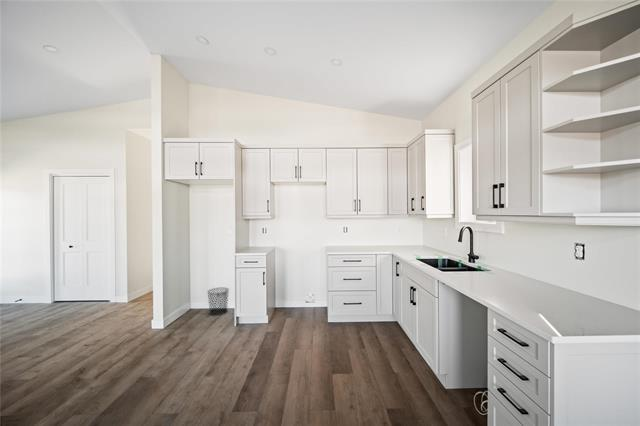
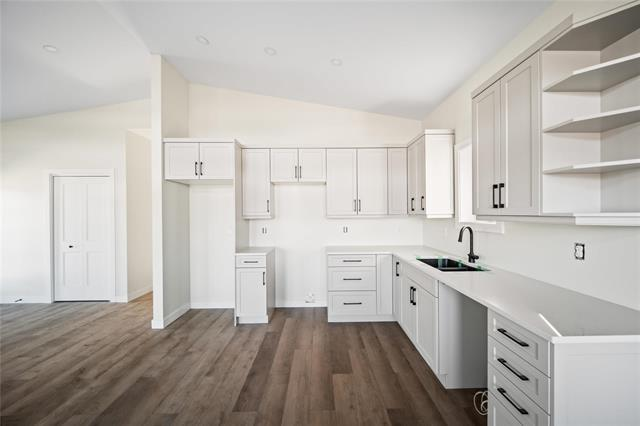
- waste bin [206,287,230,317]
